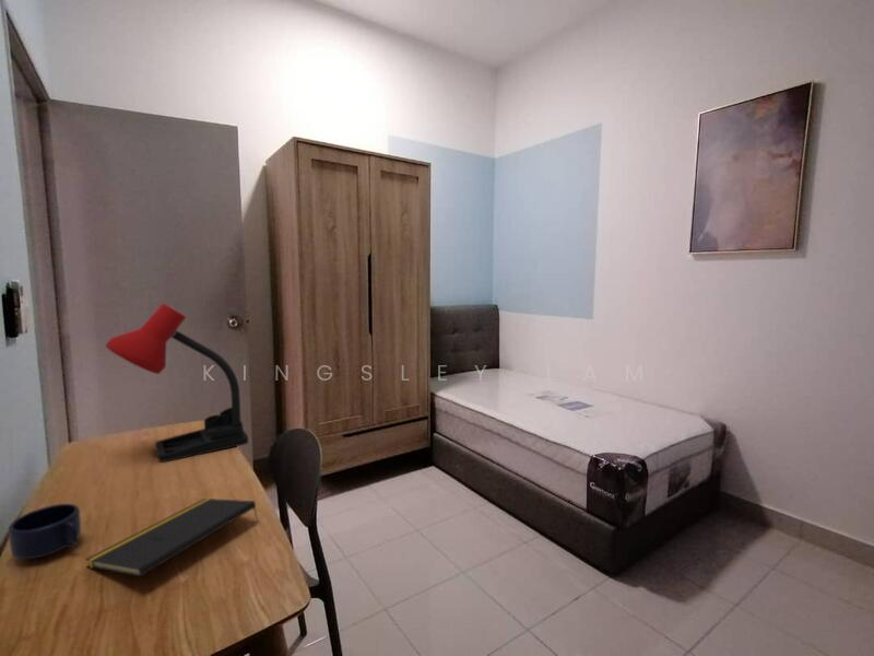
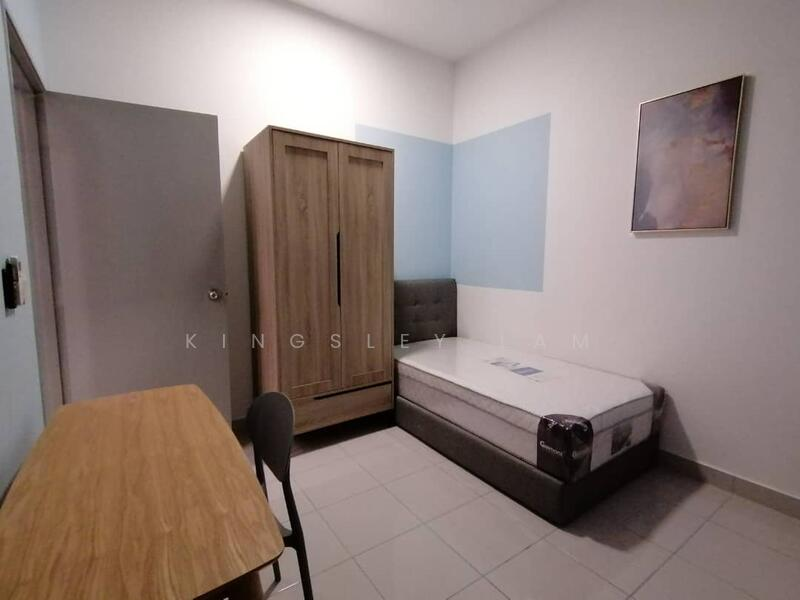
- mug [7,503,82,560]
- notepad [84,497,259,577]
- desk lamp [105,302,249,464]
